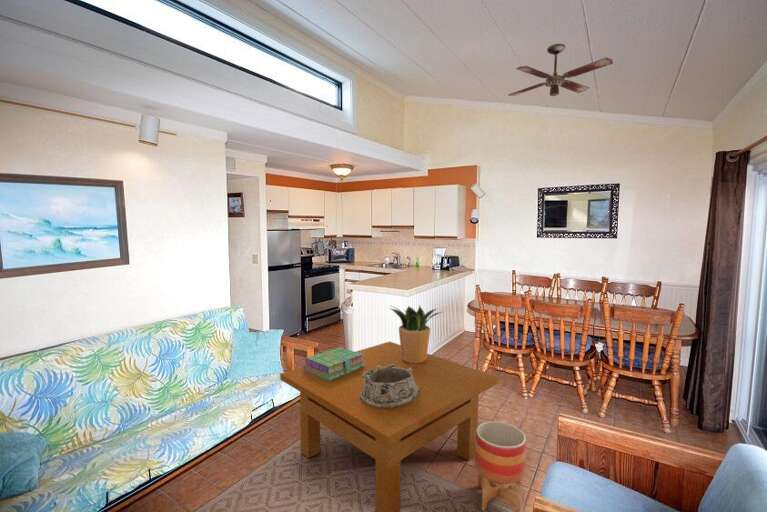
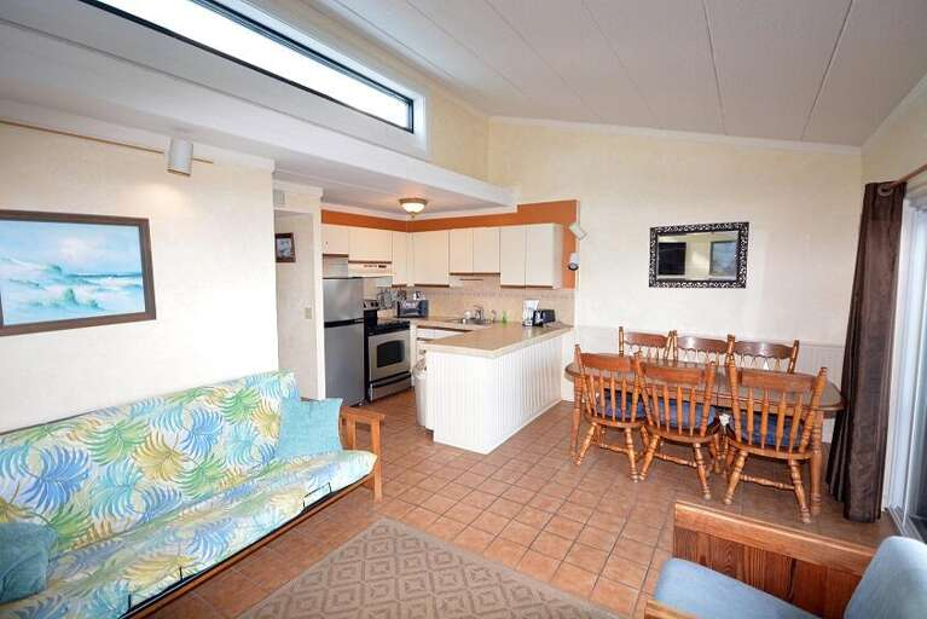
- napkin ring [360,365,419,408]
- ceiling fan [507,43,614,97]
- stack of books [303,346,364,381]
- table [279,341,500,512]
- potted plant [388,303,443,363]
- planter [474,420,527,512]
